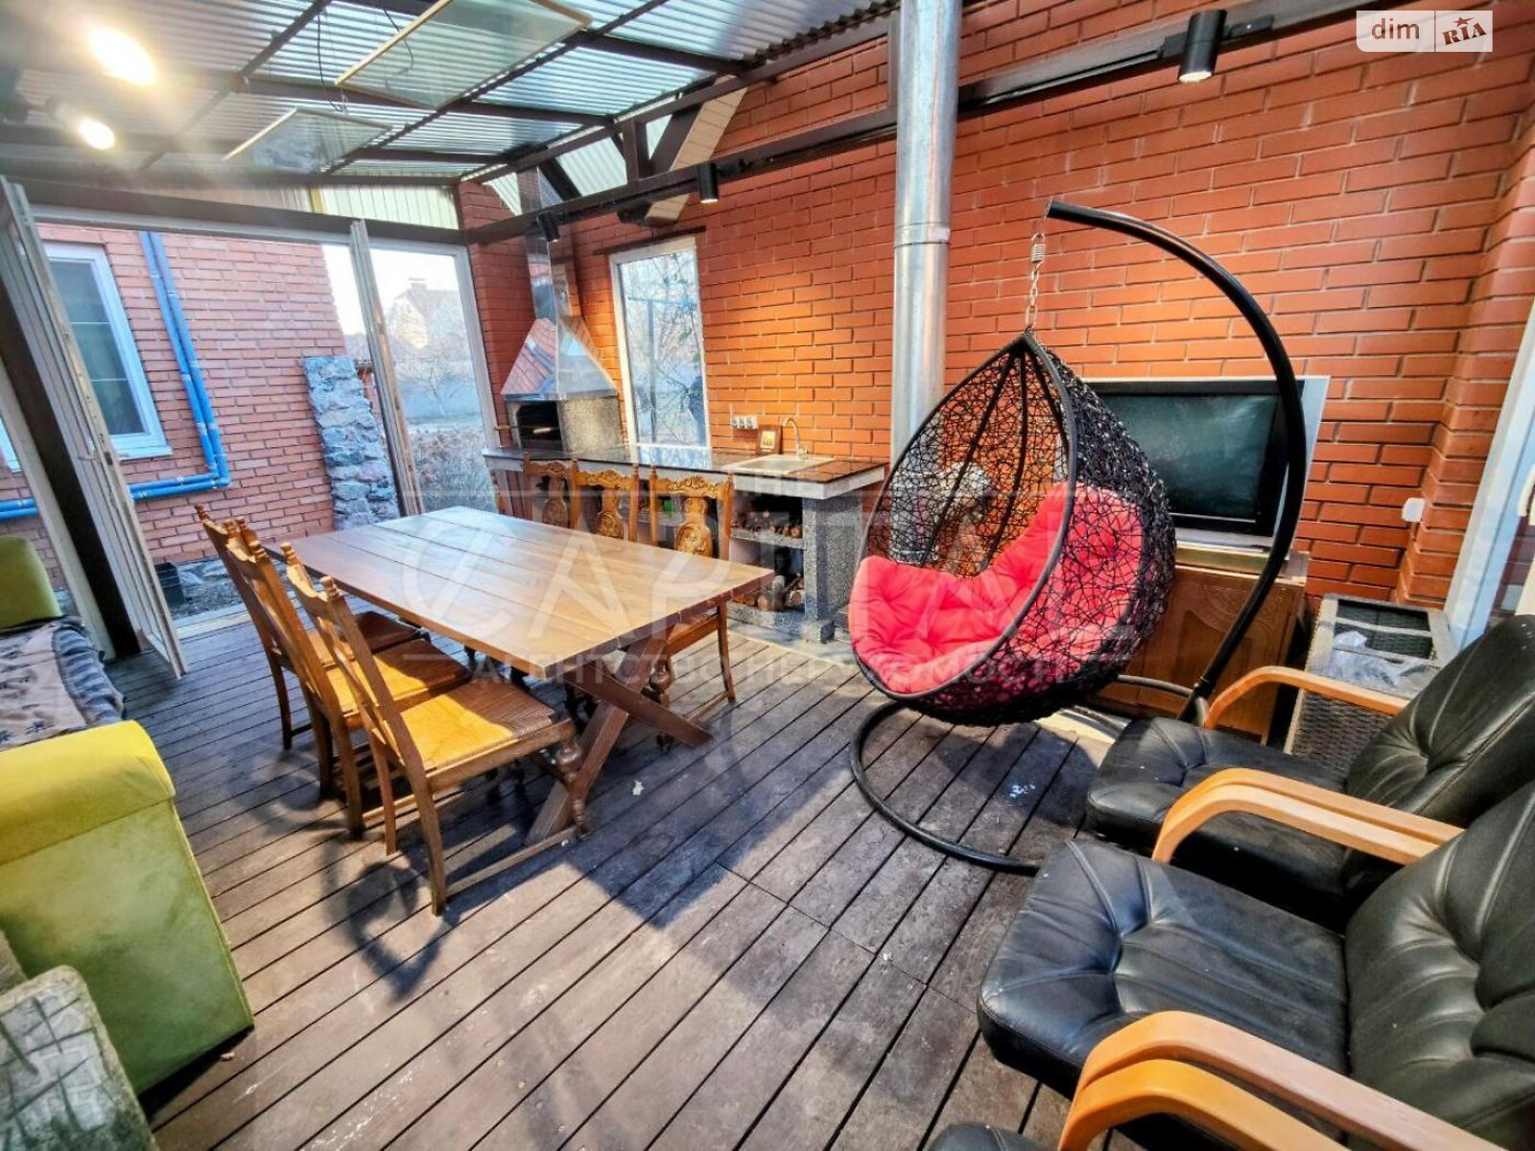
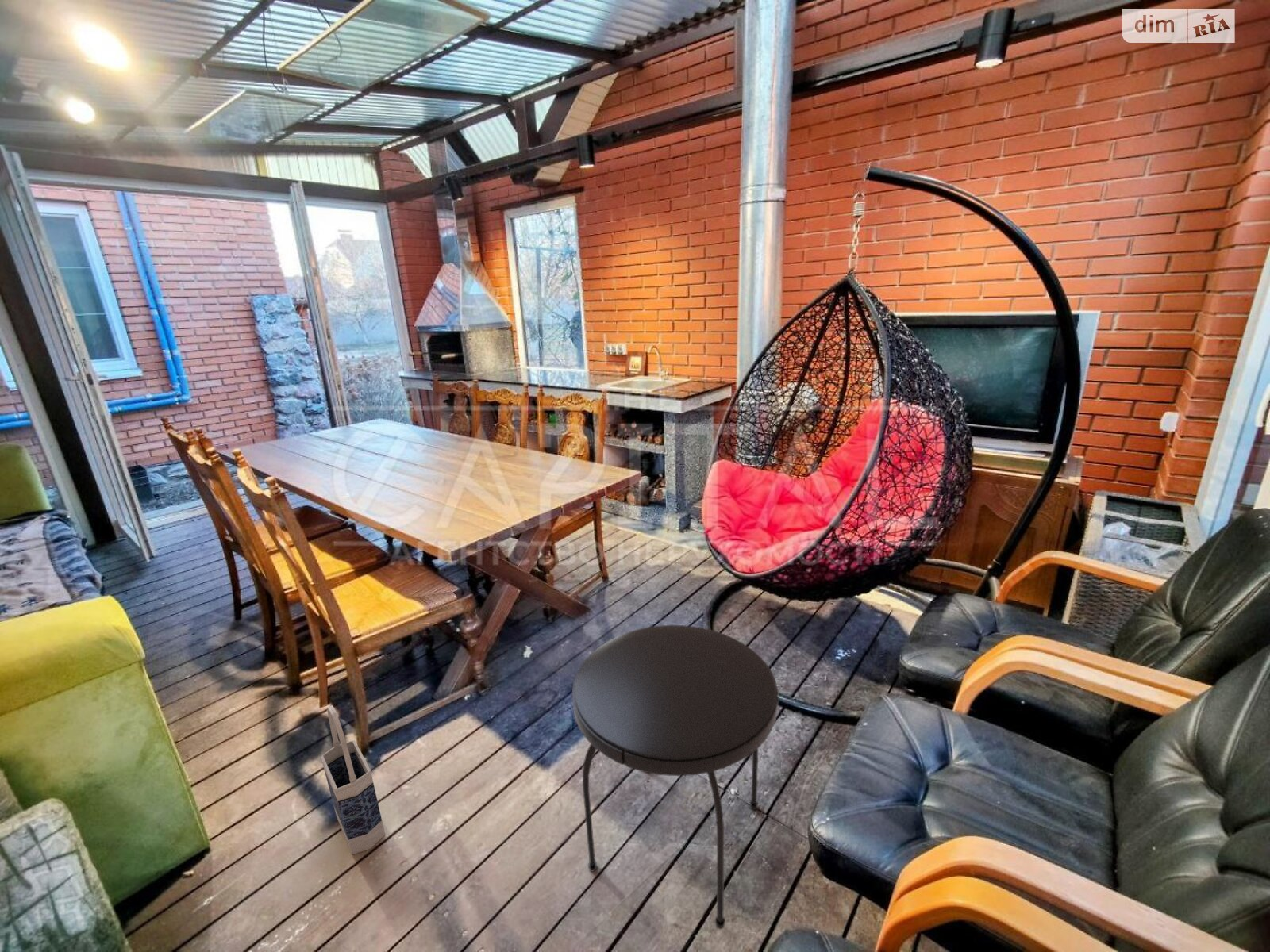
+ bag [320,704,386,855]
+ side table [571,624,779,930]
